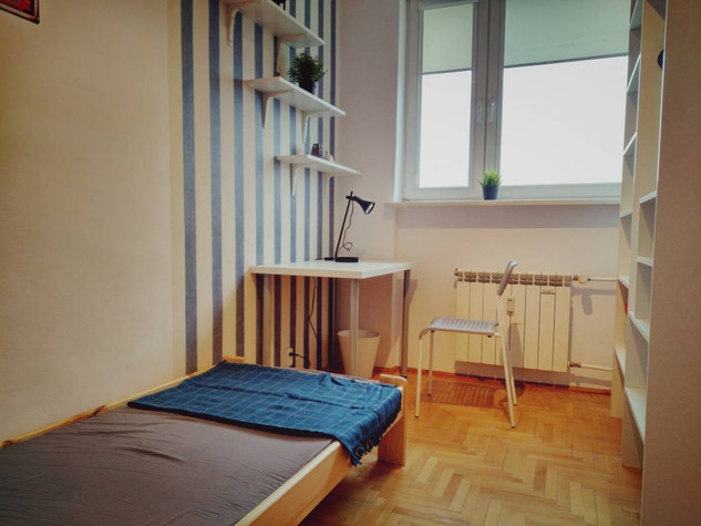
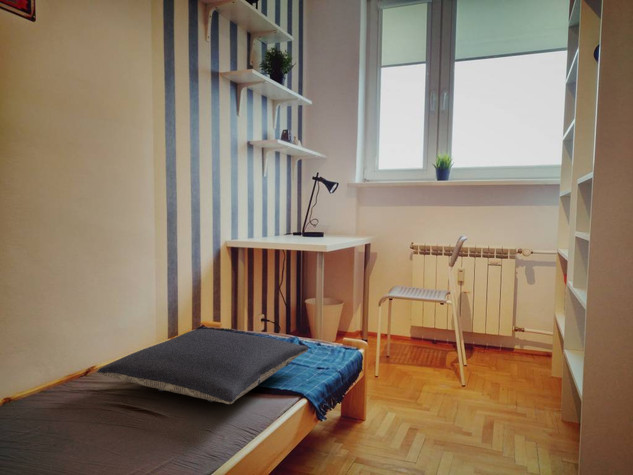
+ pillow [96,328,309,405]
